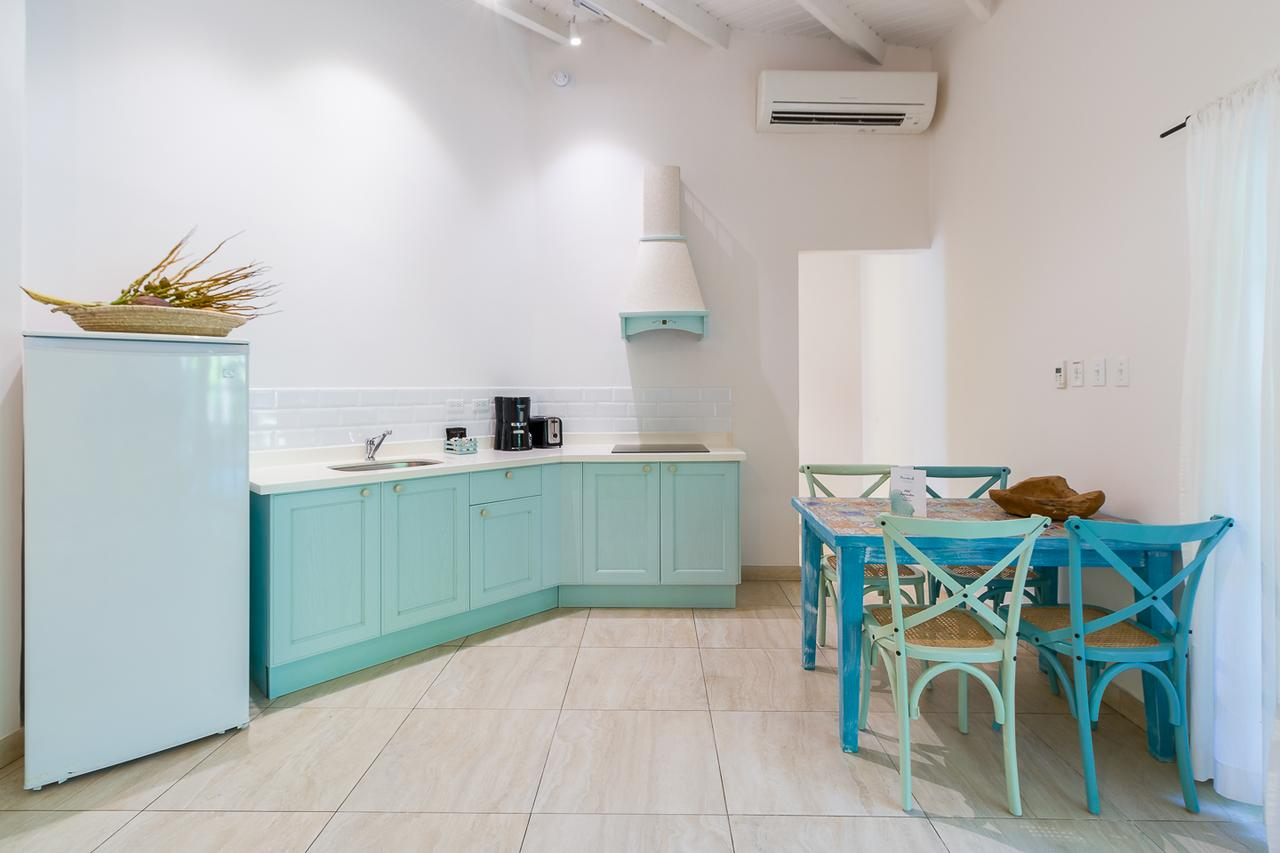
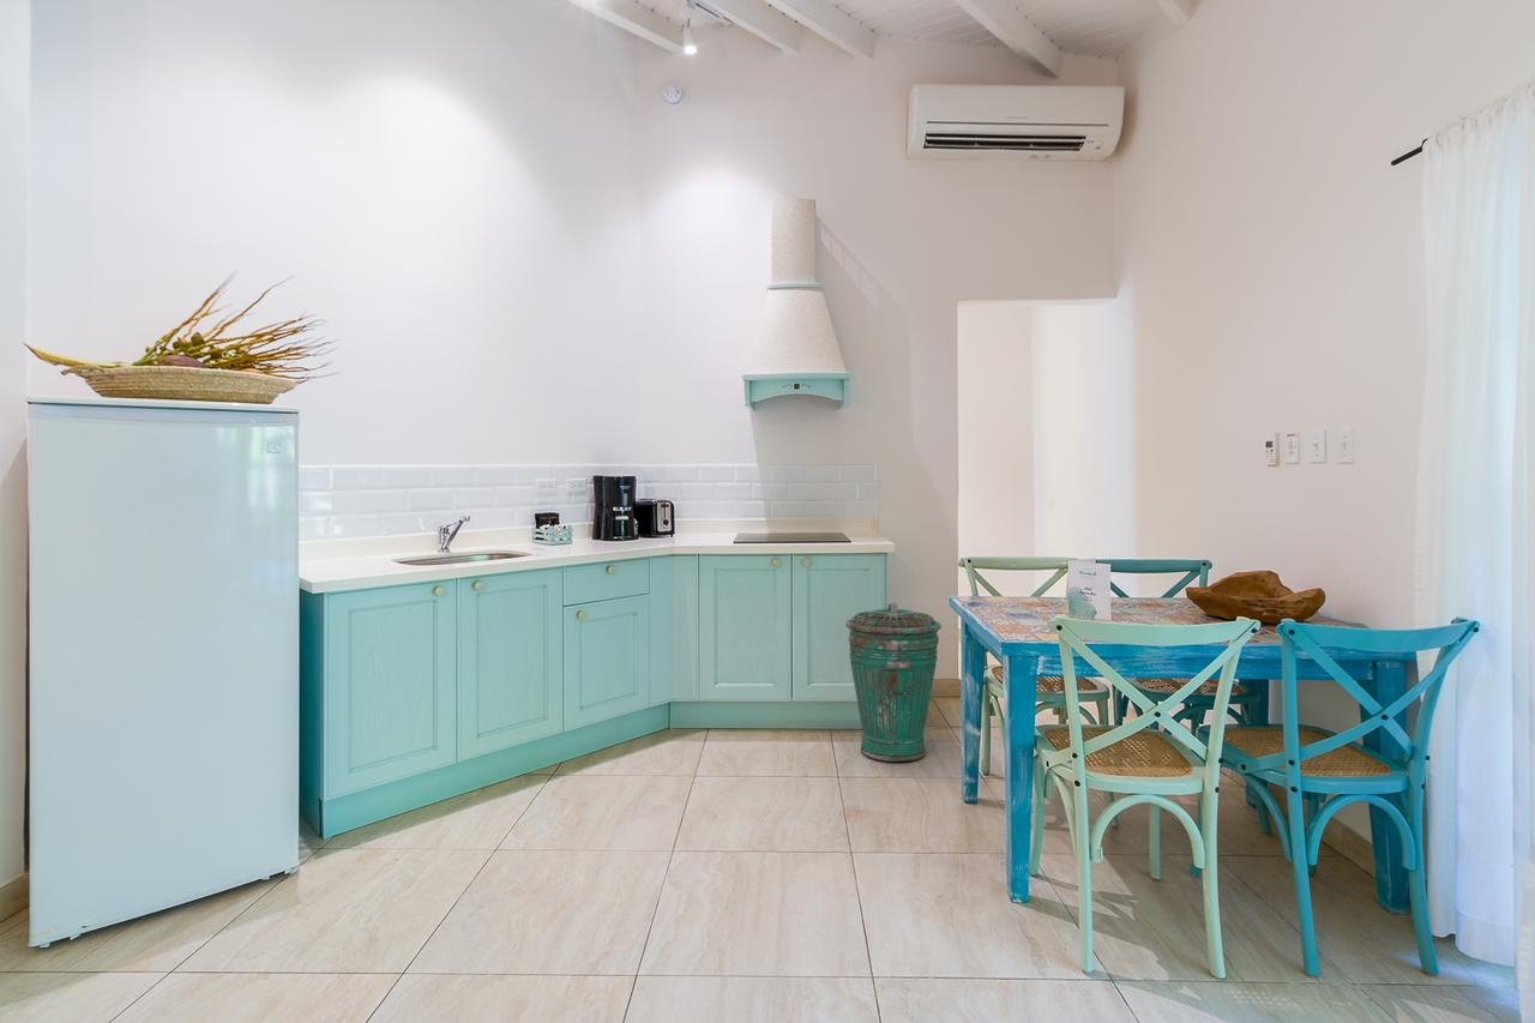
+ trash can [844,602,943,763]
